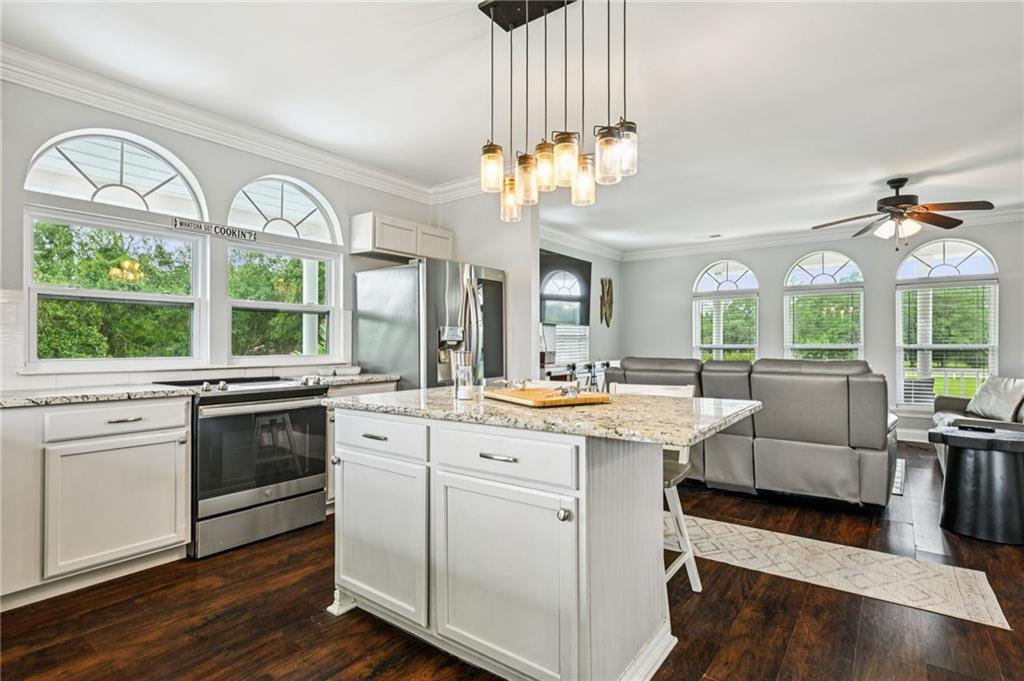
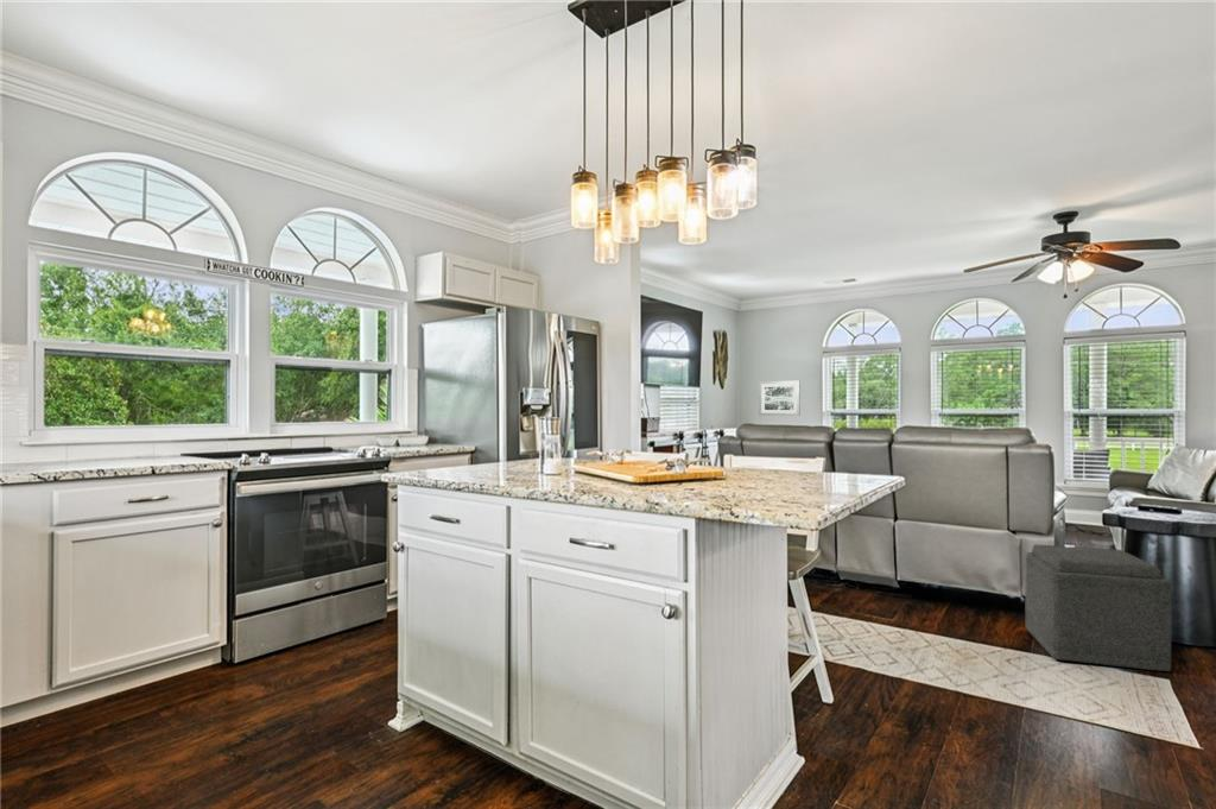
+ wall art [758,380,802,417]
+ ottoman [1024,543,1172,672]
